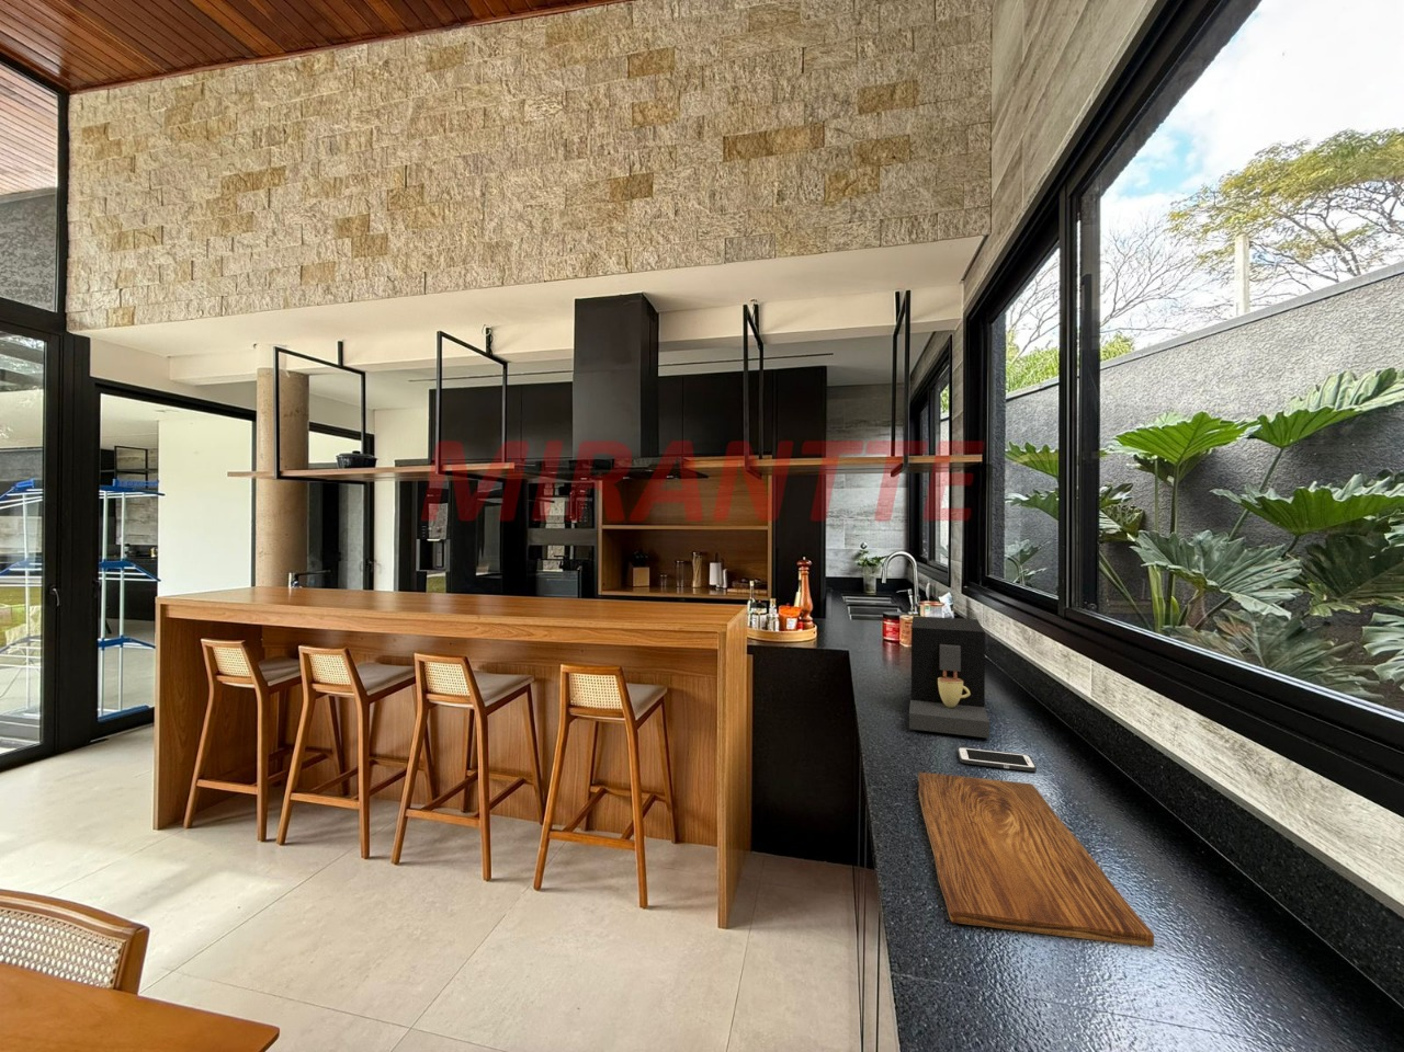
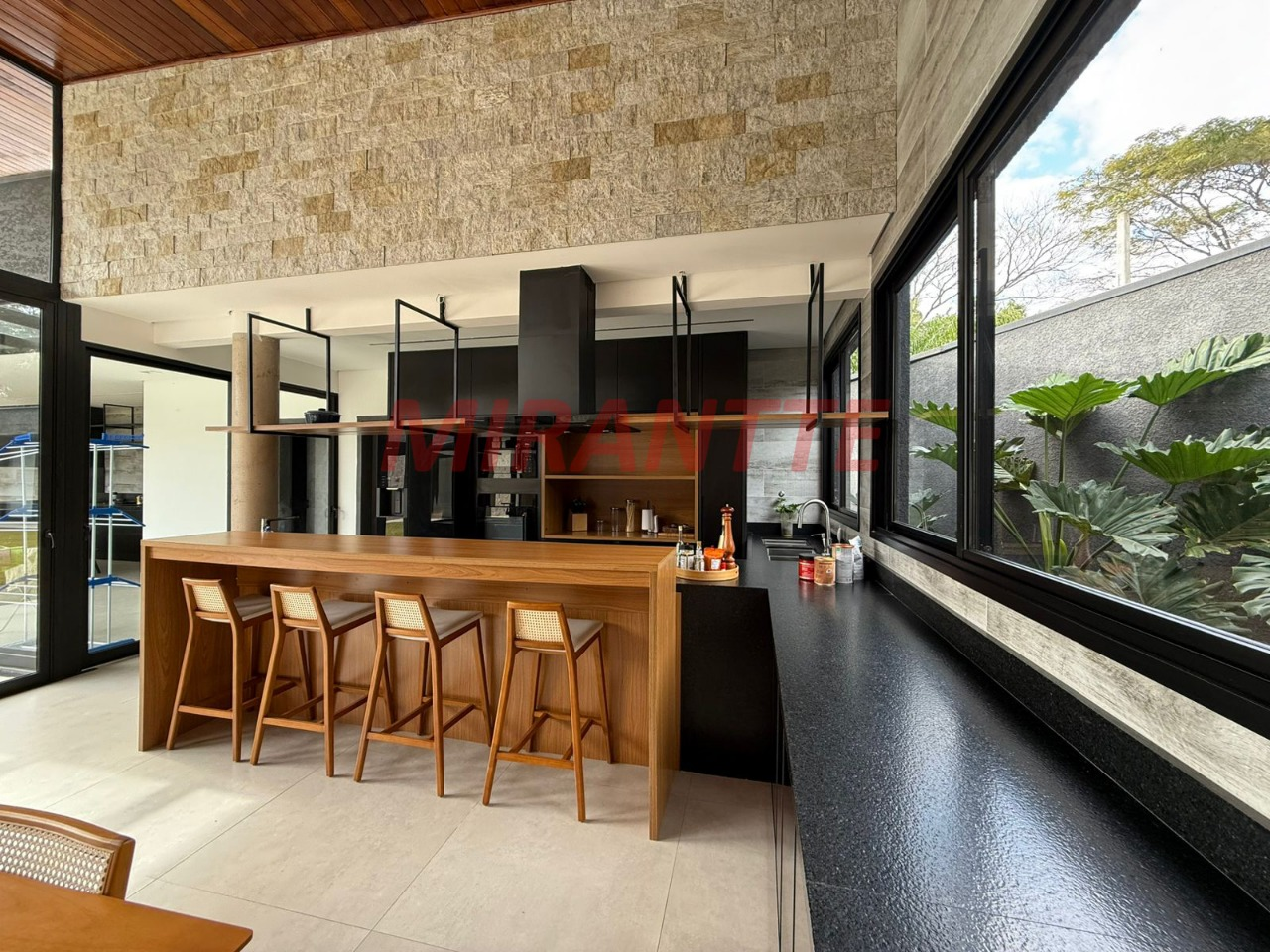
- cutting board [916,771,1155,948]
- coffee maker [909,614,991,738]
- cell phone [956,746,1038,772]
